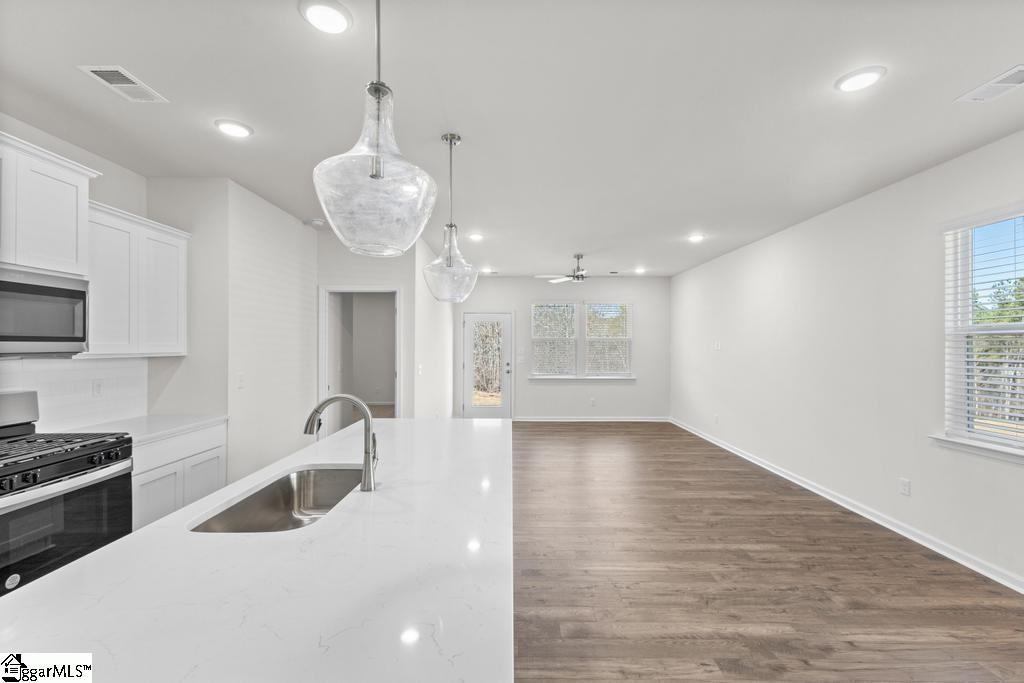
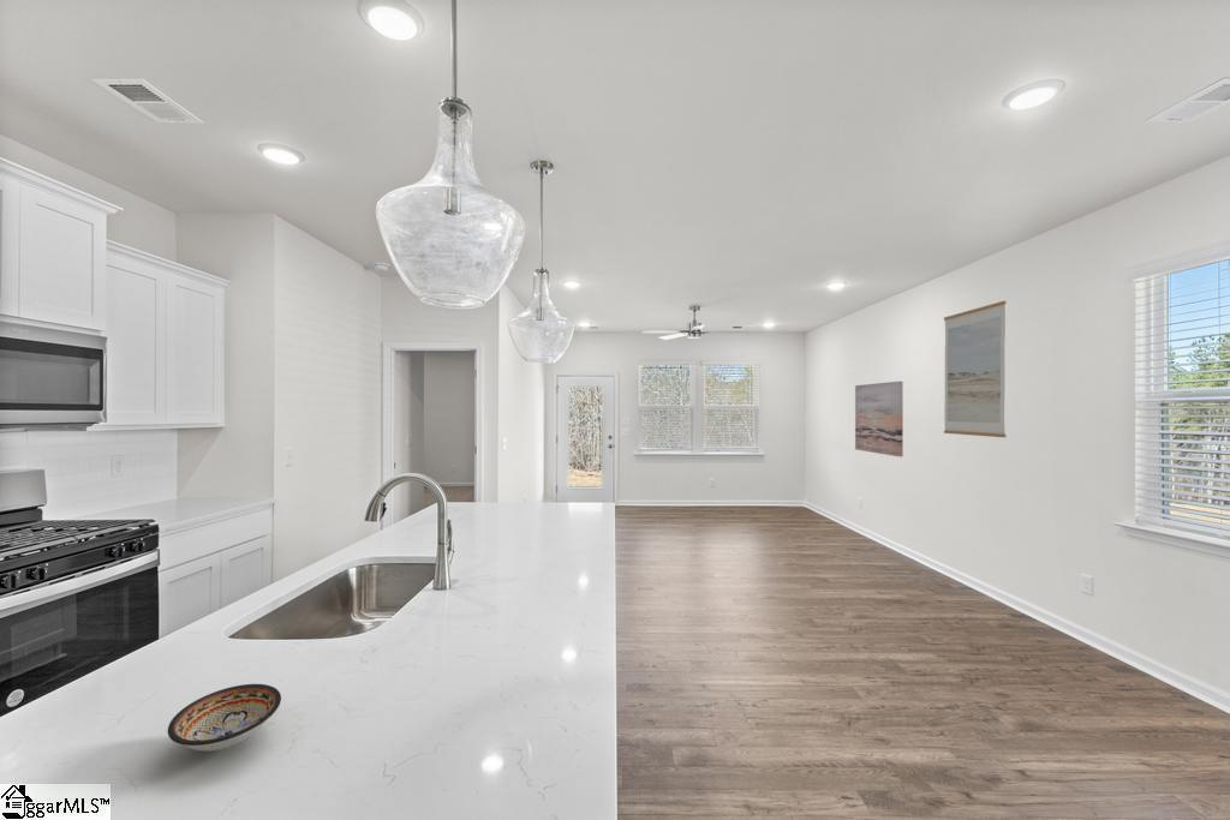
+ wall art [854,381,904,457]
+ bowl [167,683,282,753]
+ wall art [943,300,1007,438]
